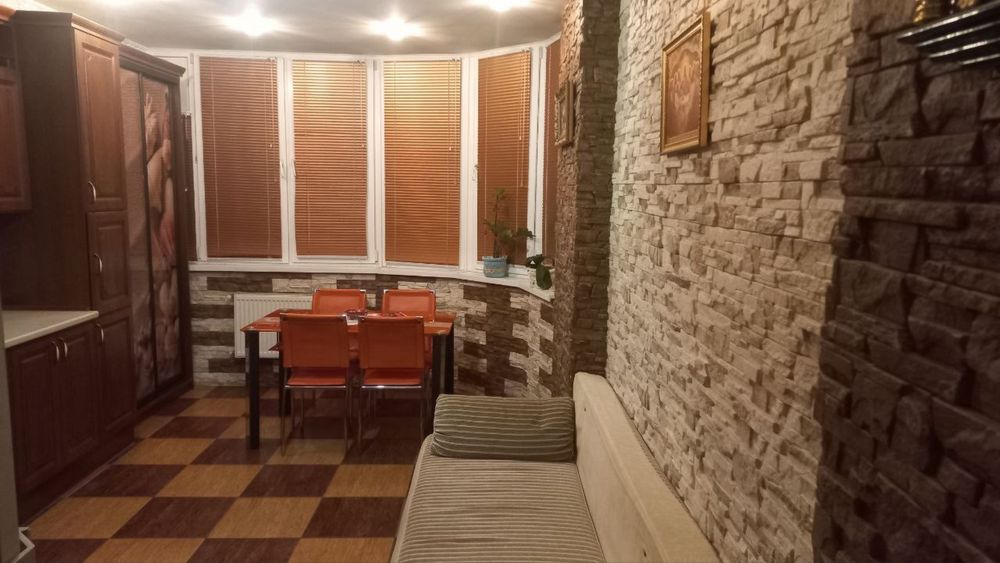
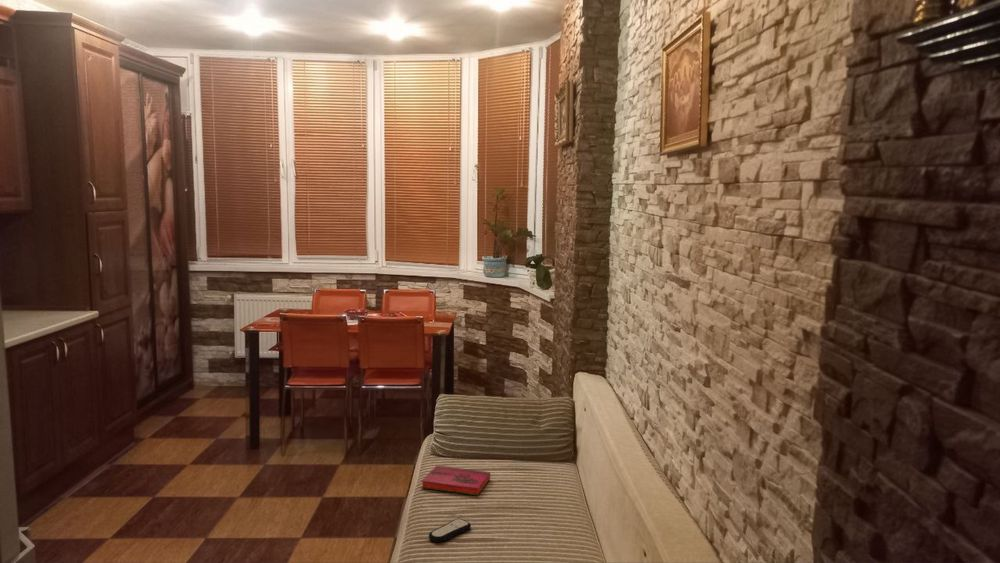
+ hardback book [420,464,491,496]
+ remote control [428,518,472,543]
